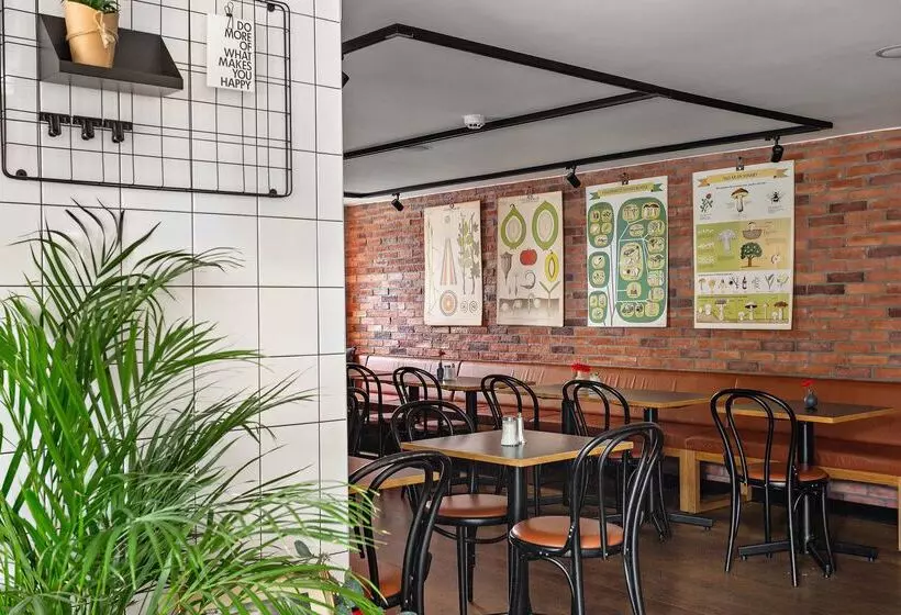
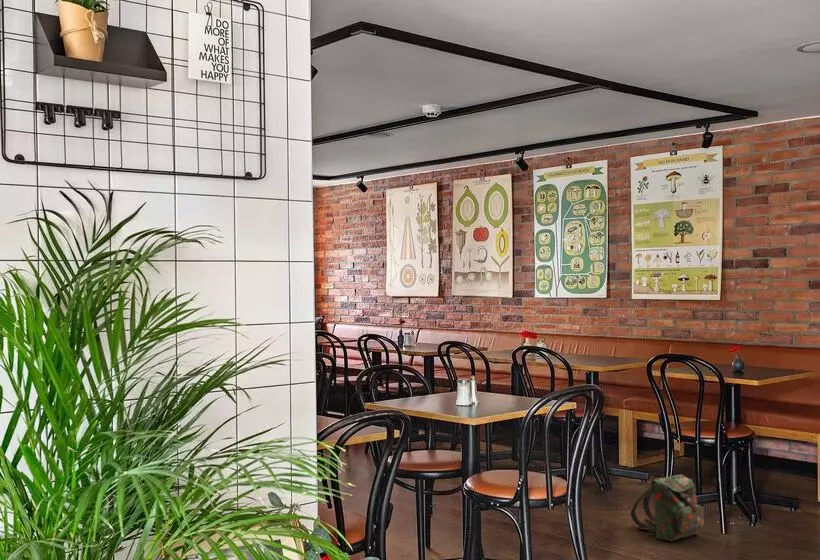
+ backpack [630,473,705,542]
